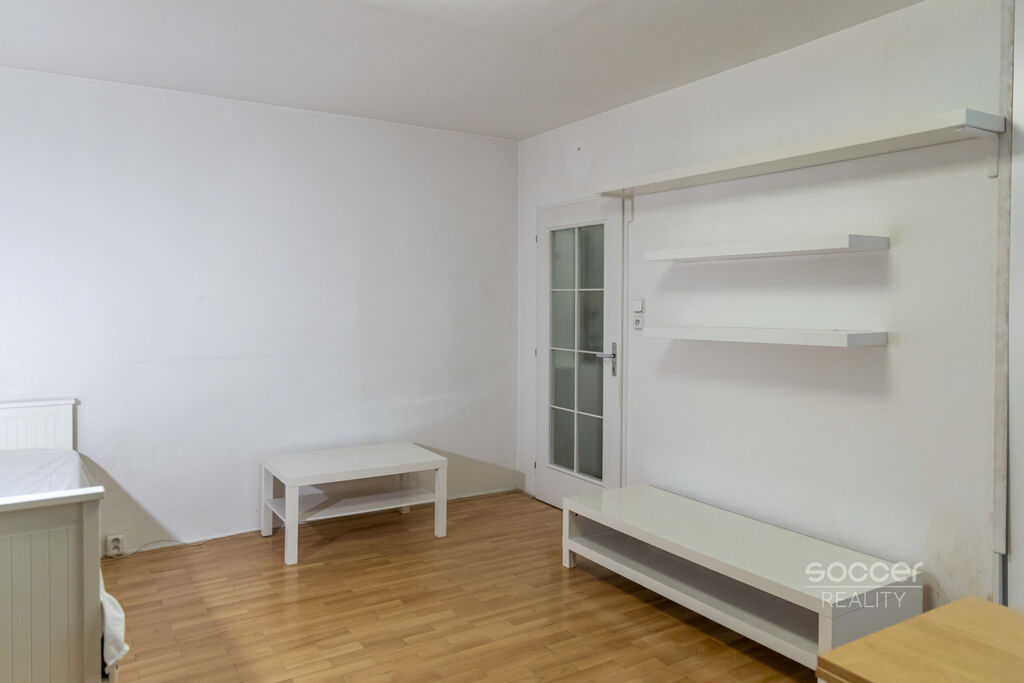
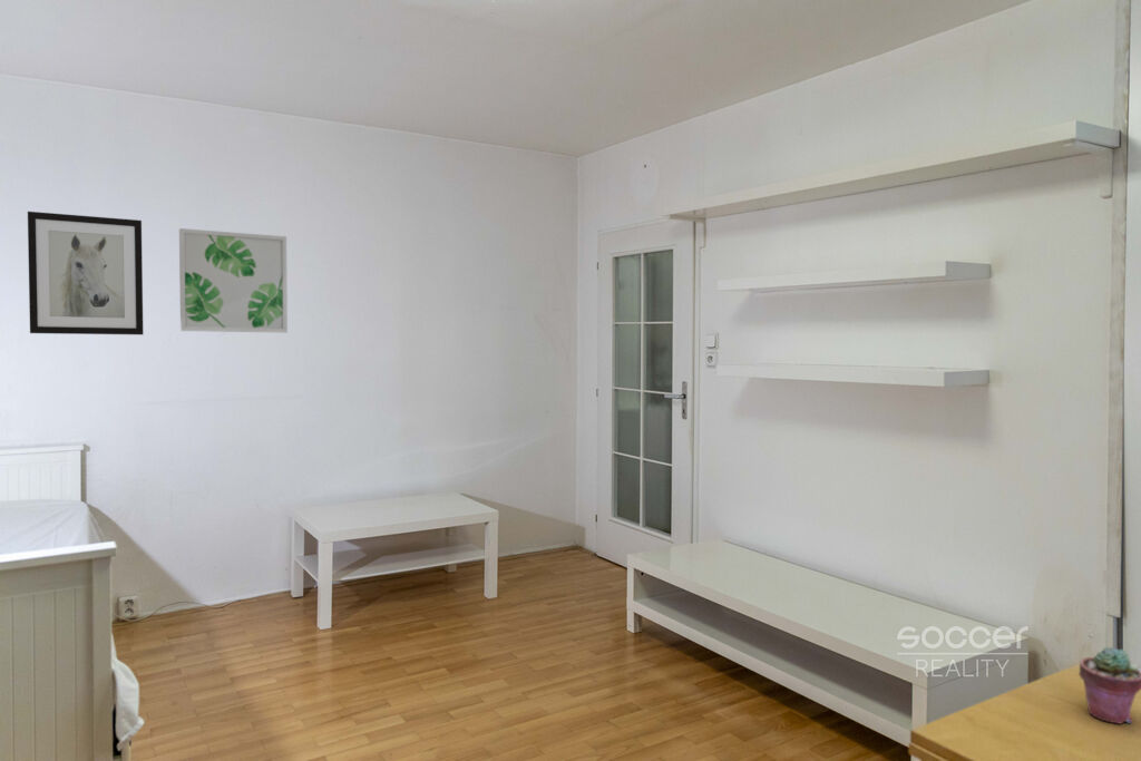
+ wall art [27,211,145,335]
+ wall art [178,227,289,334]
+ potted succulent [1077,646,1141,725]
